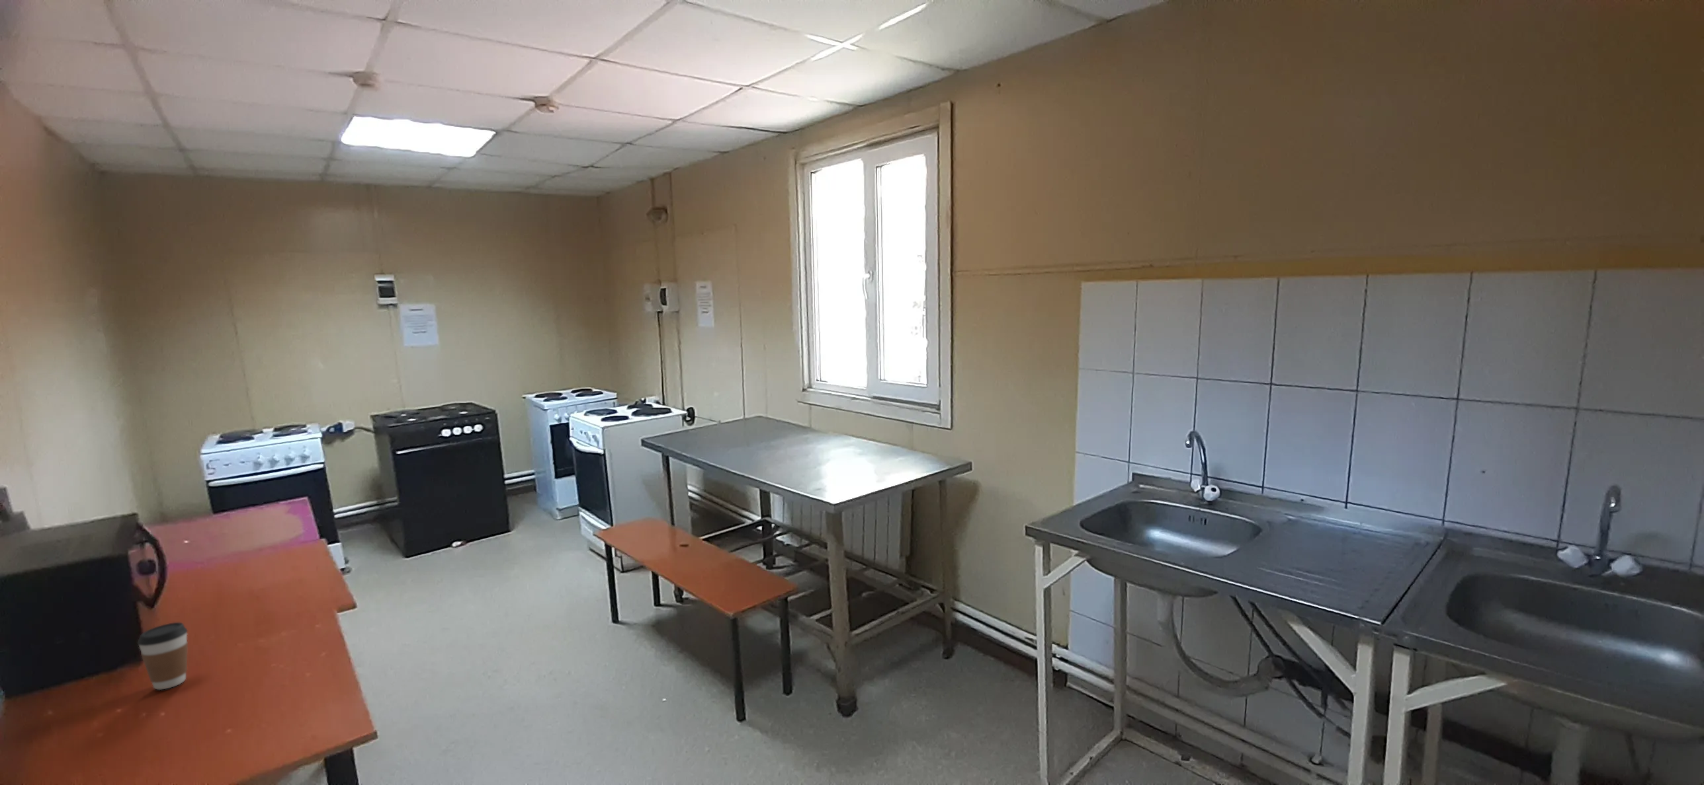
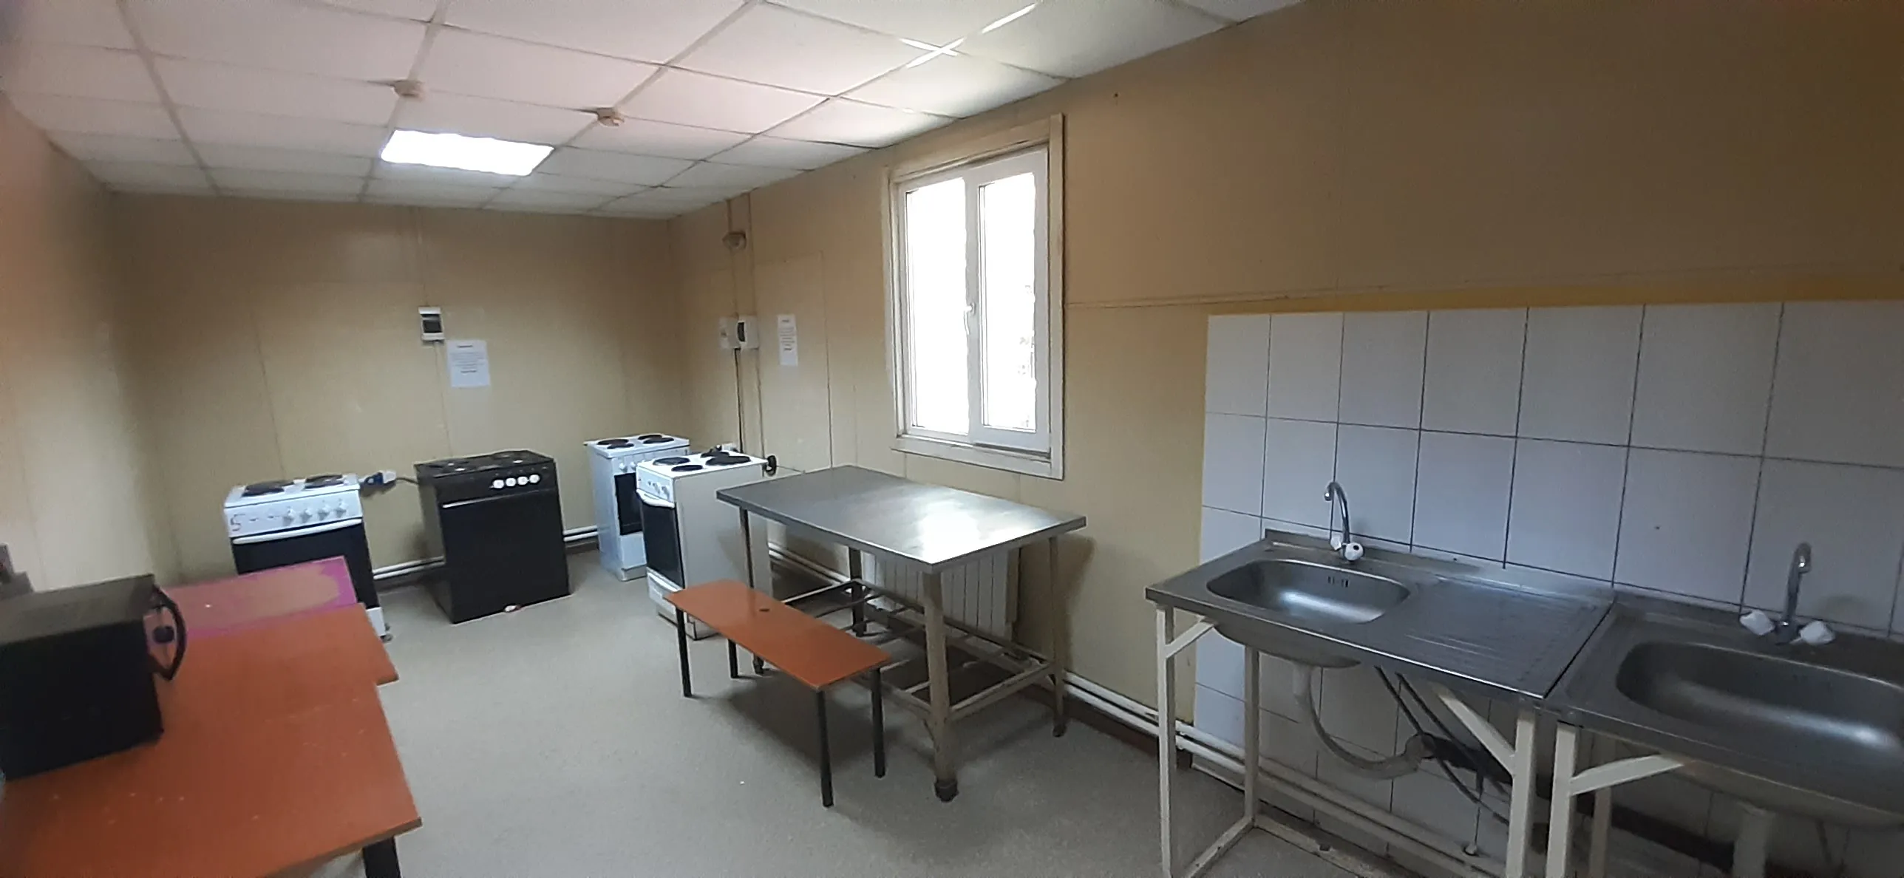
- coffee cup [137,622,188,691]
